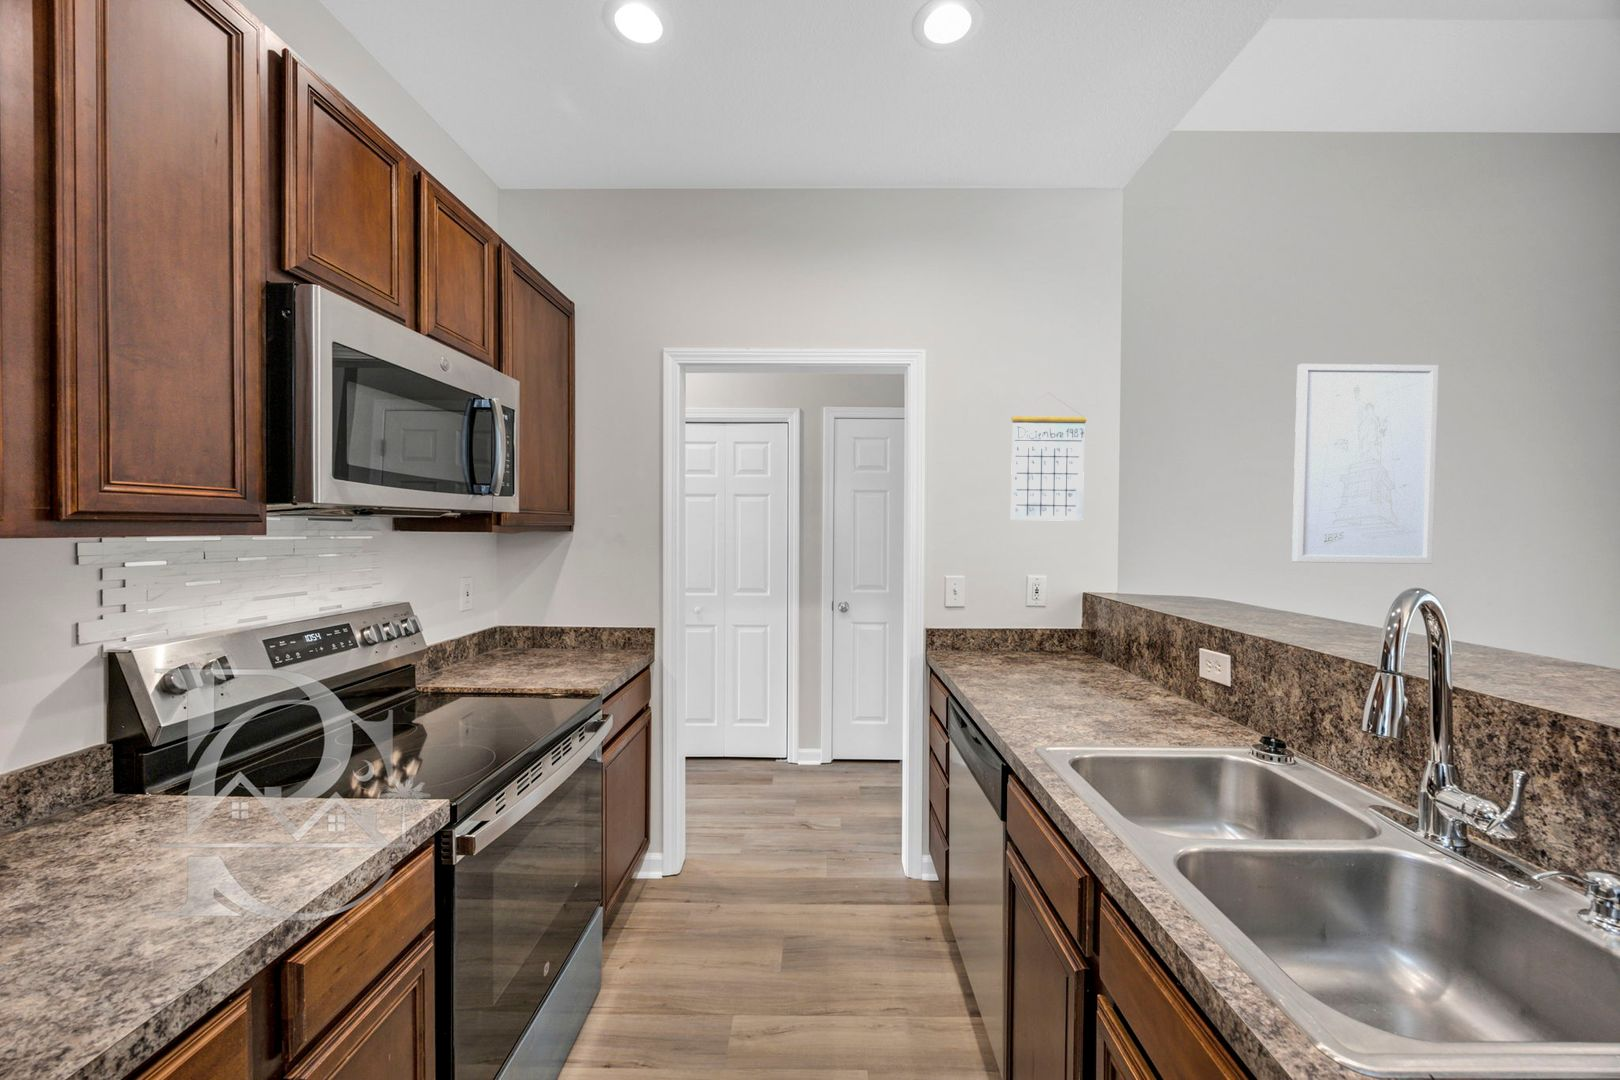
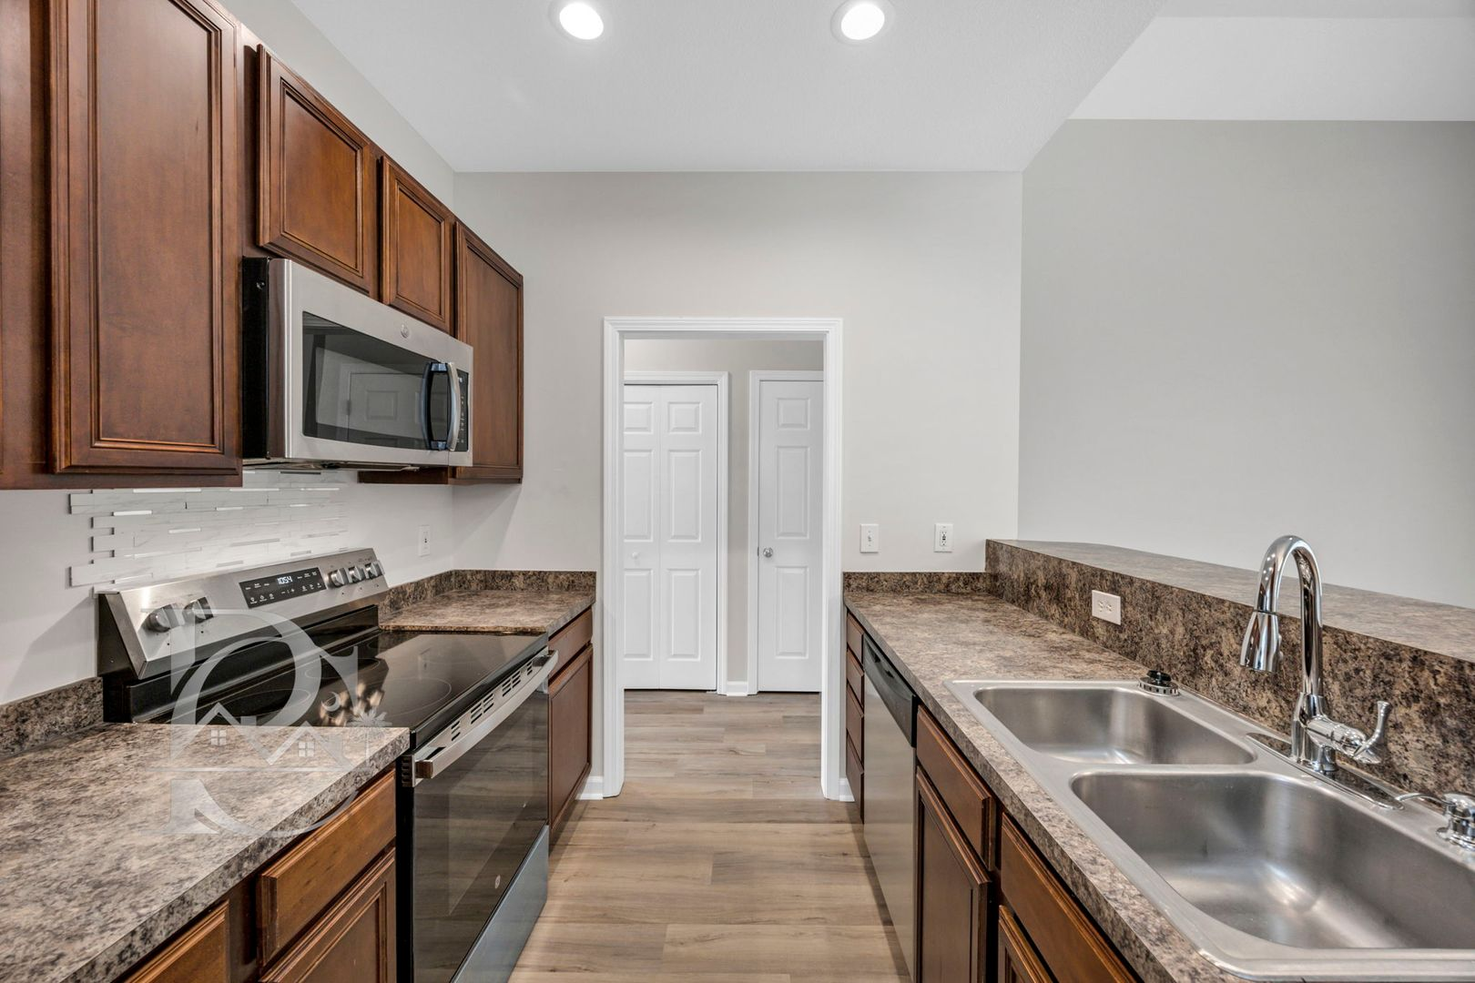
- wall art [1291,363,1440,565]
- calendar [1010,392,1087,522]
